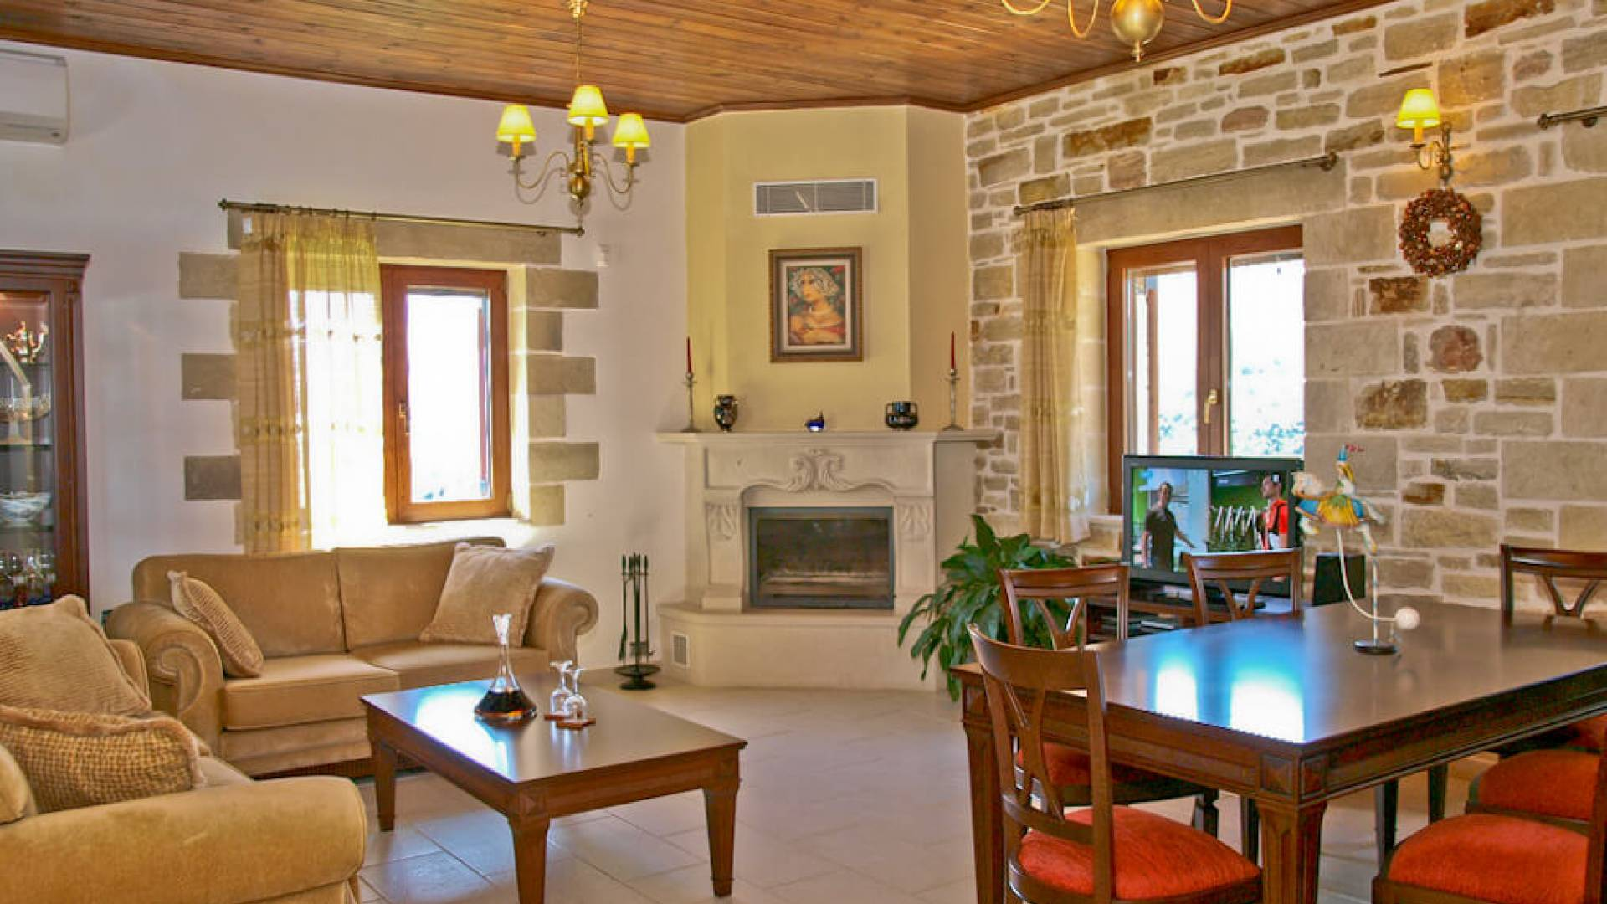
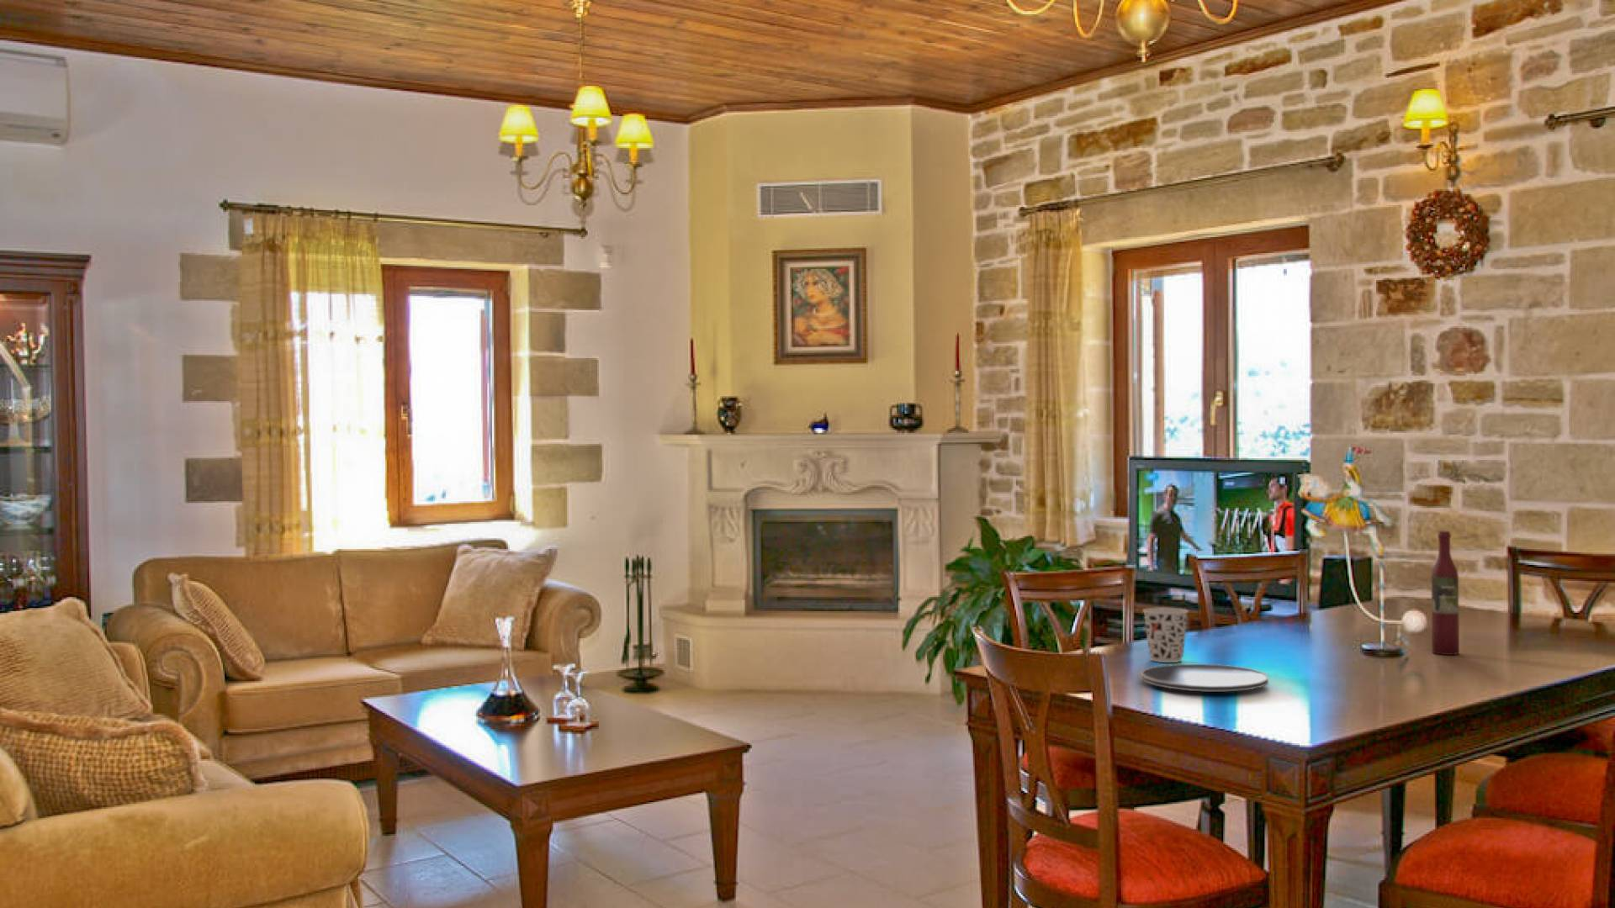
+ plate [1140,663,1269,693]
+ wine bottle [1431,530,1460,655]
+ cup [1142,606,1189,663]
